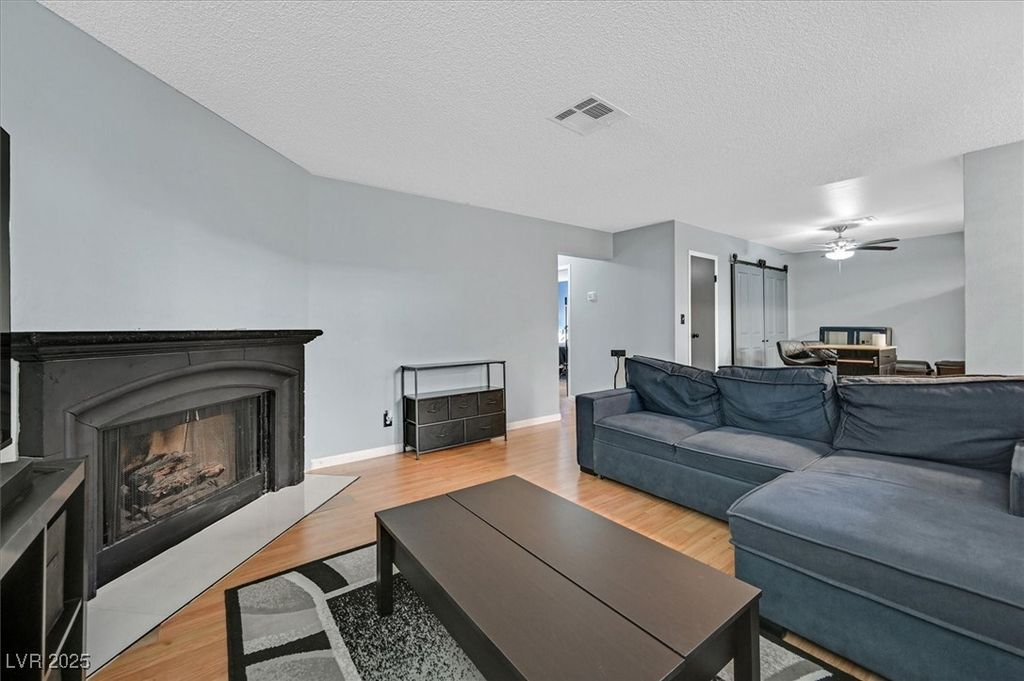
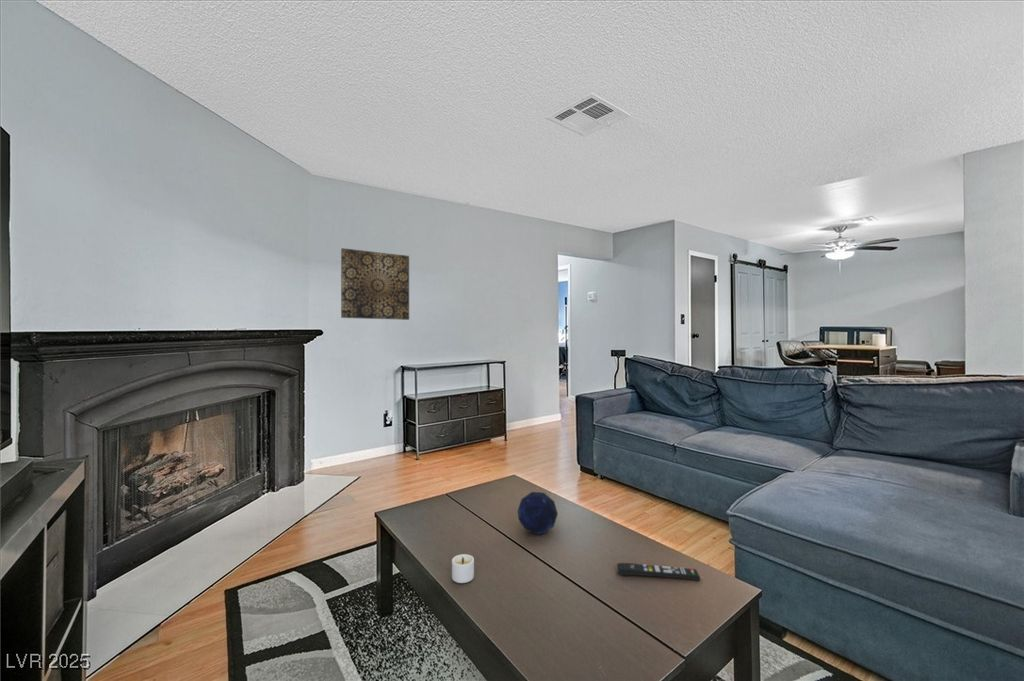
+ candle [451,553,475,584]
+ remote control [616,562,702,581]
+ decorative orb [517,491,559,535]
+ wall art [340,247,410,321]
